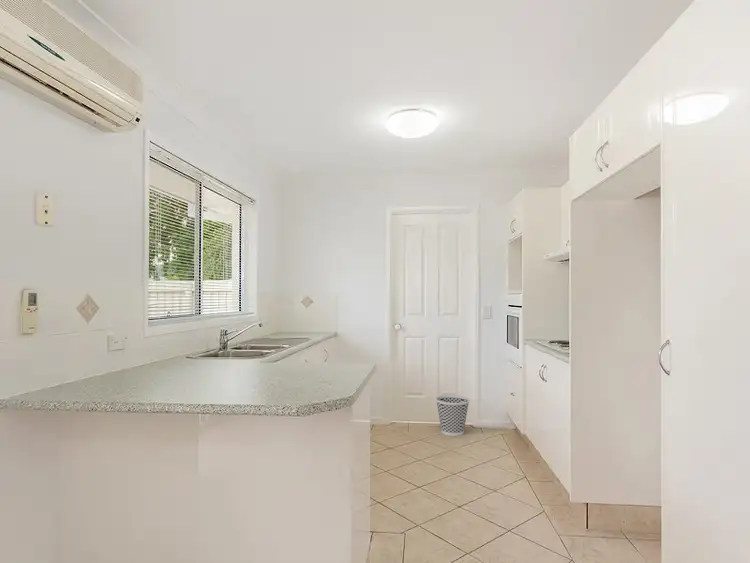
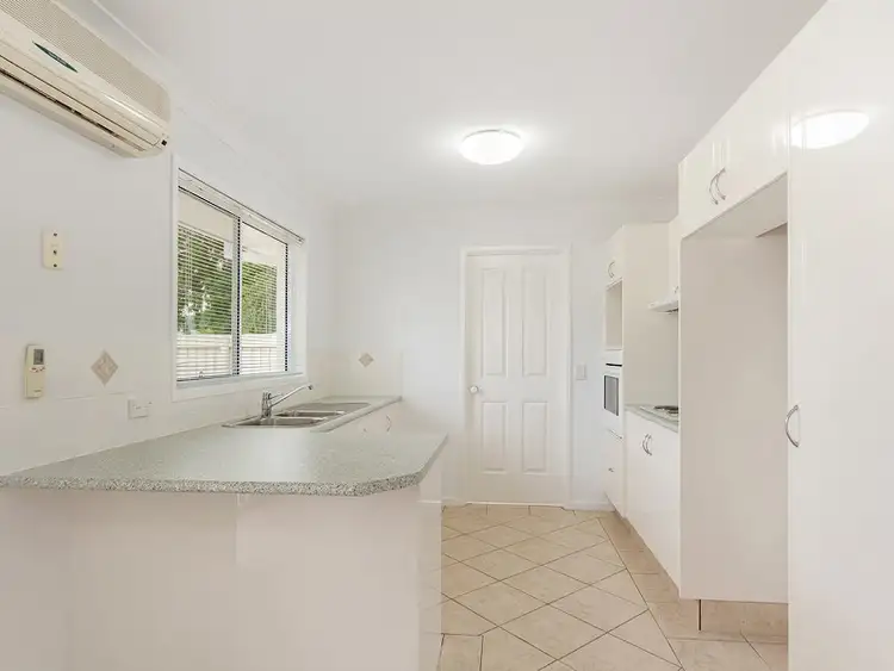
- wastebasket [435,394,471,437]
